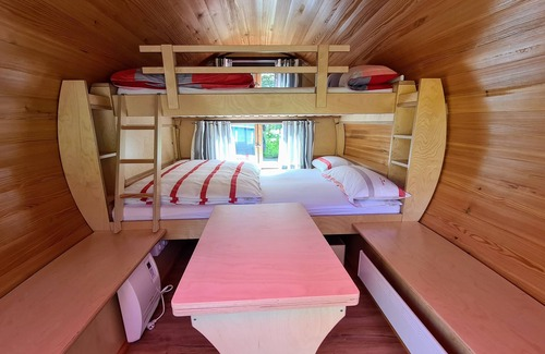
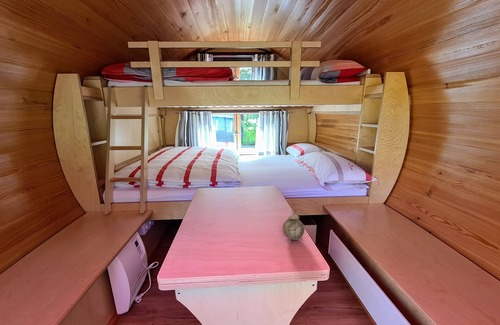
+ alarm clock [282,208,306,243]
